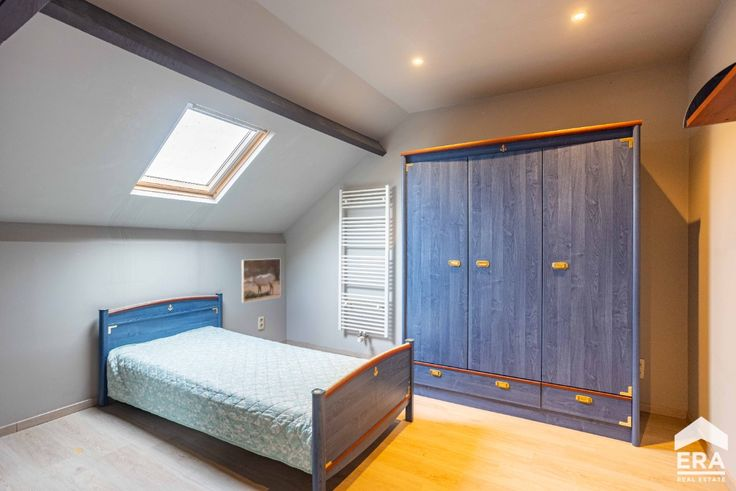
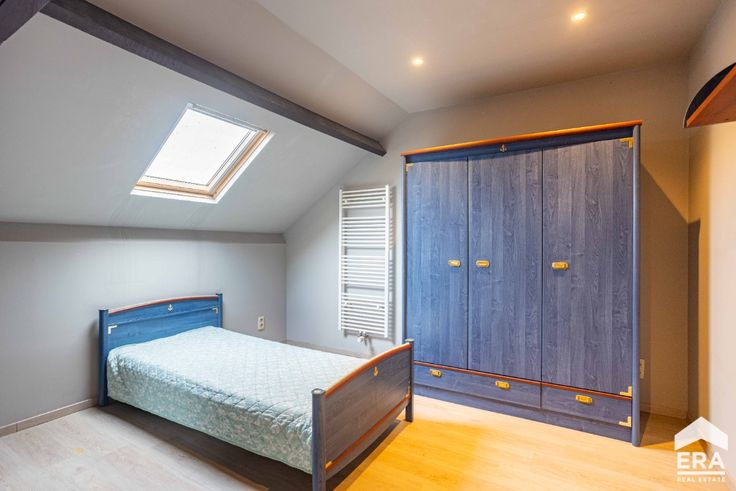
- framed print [240,257,282,304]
